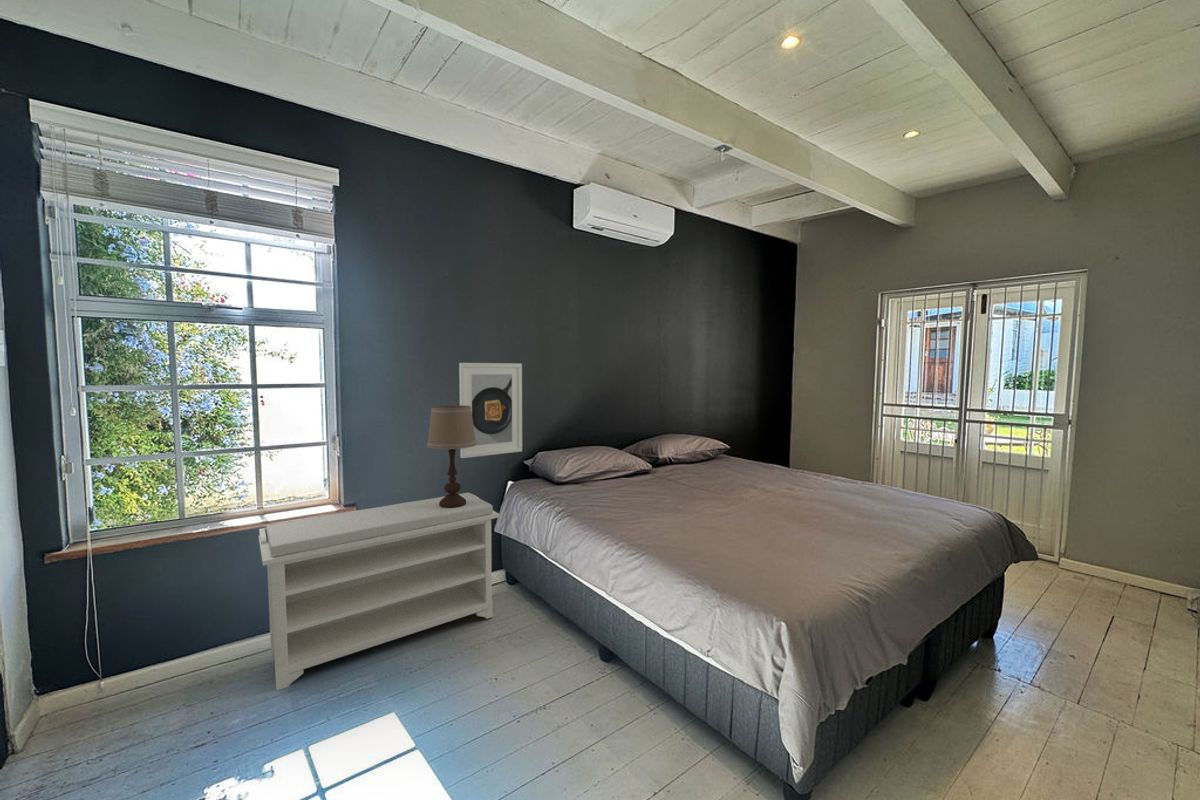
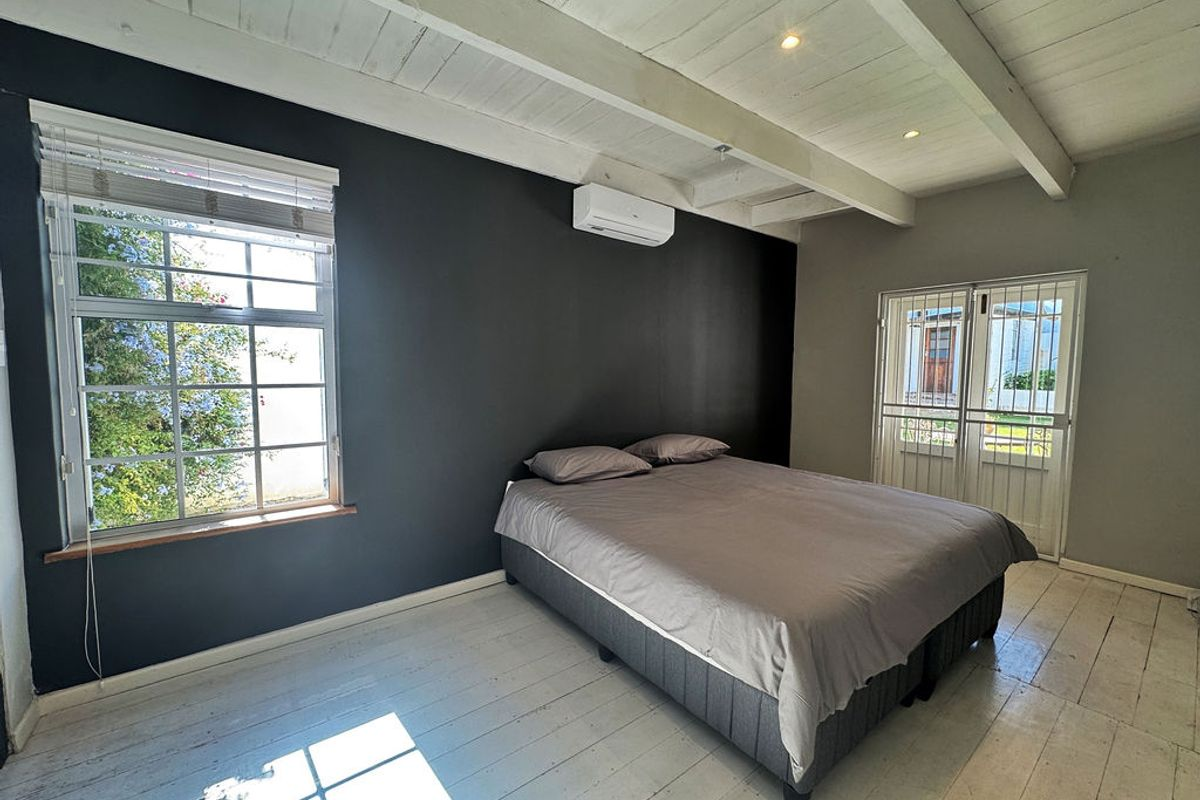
- bench [258,492,500,691]
- table lamp [426,404,477,508]
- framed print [458,362,523,459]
